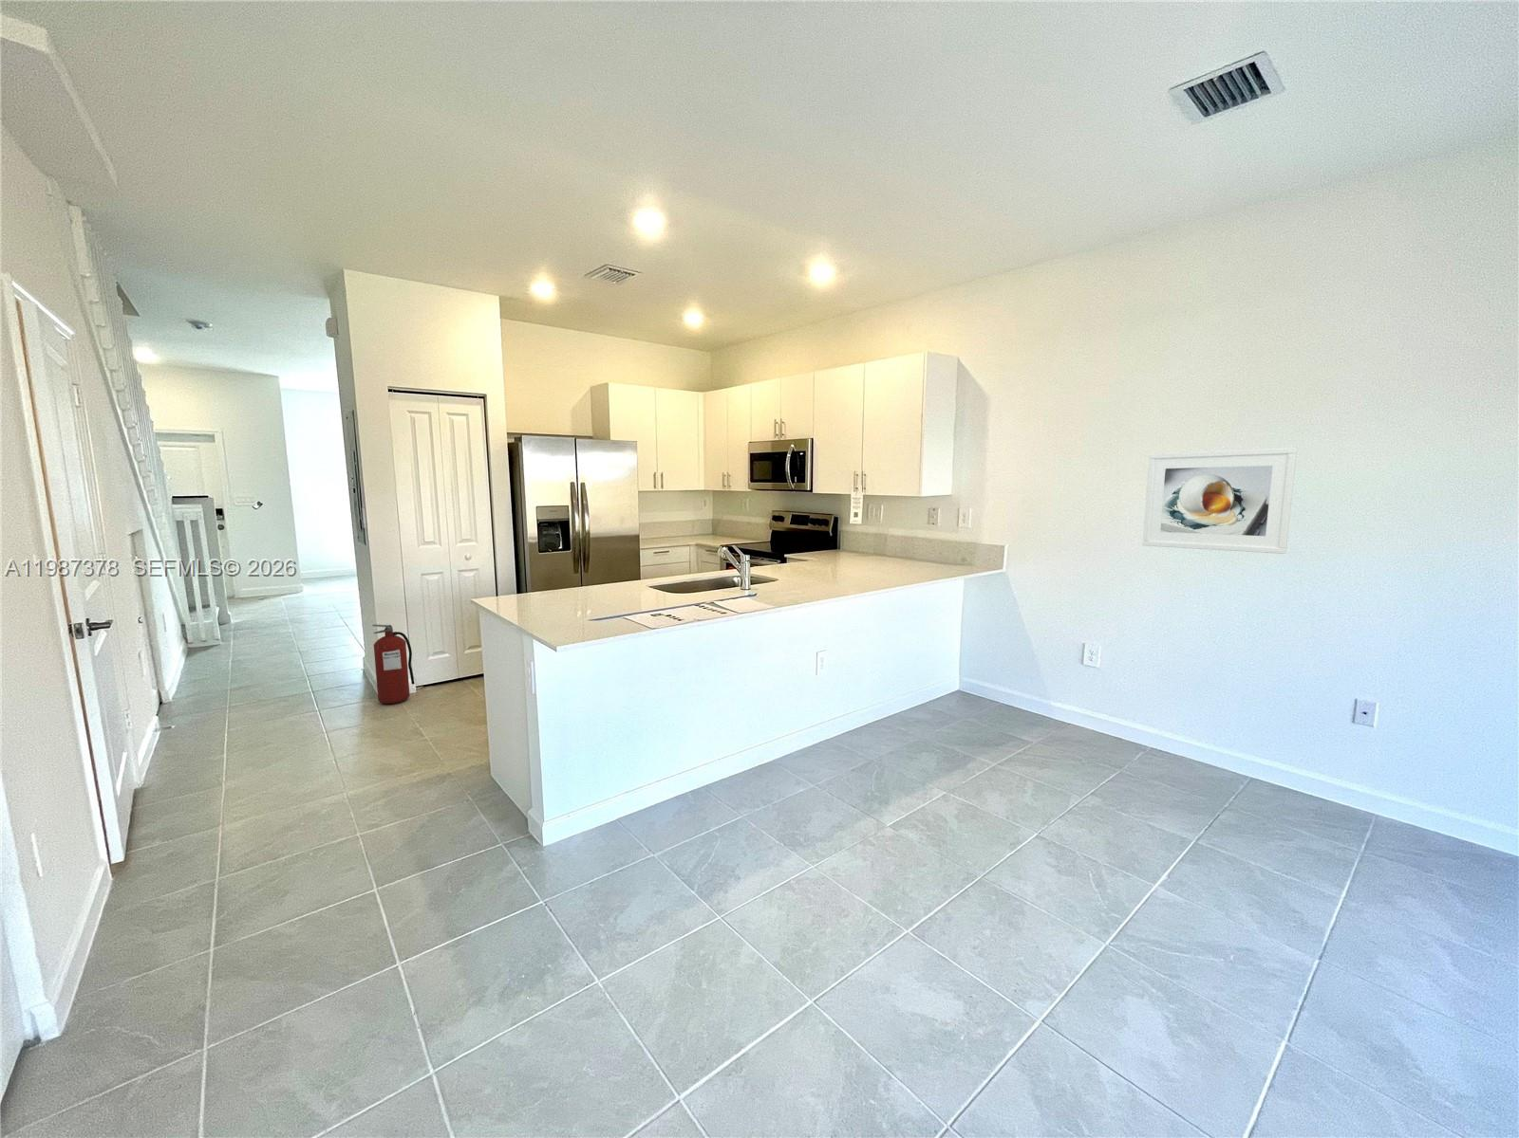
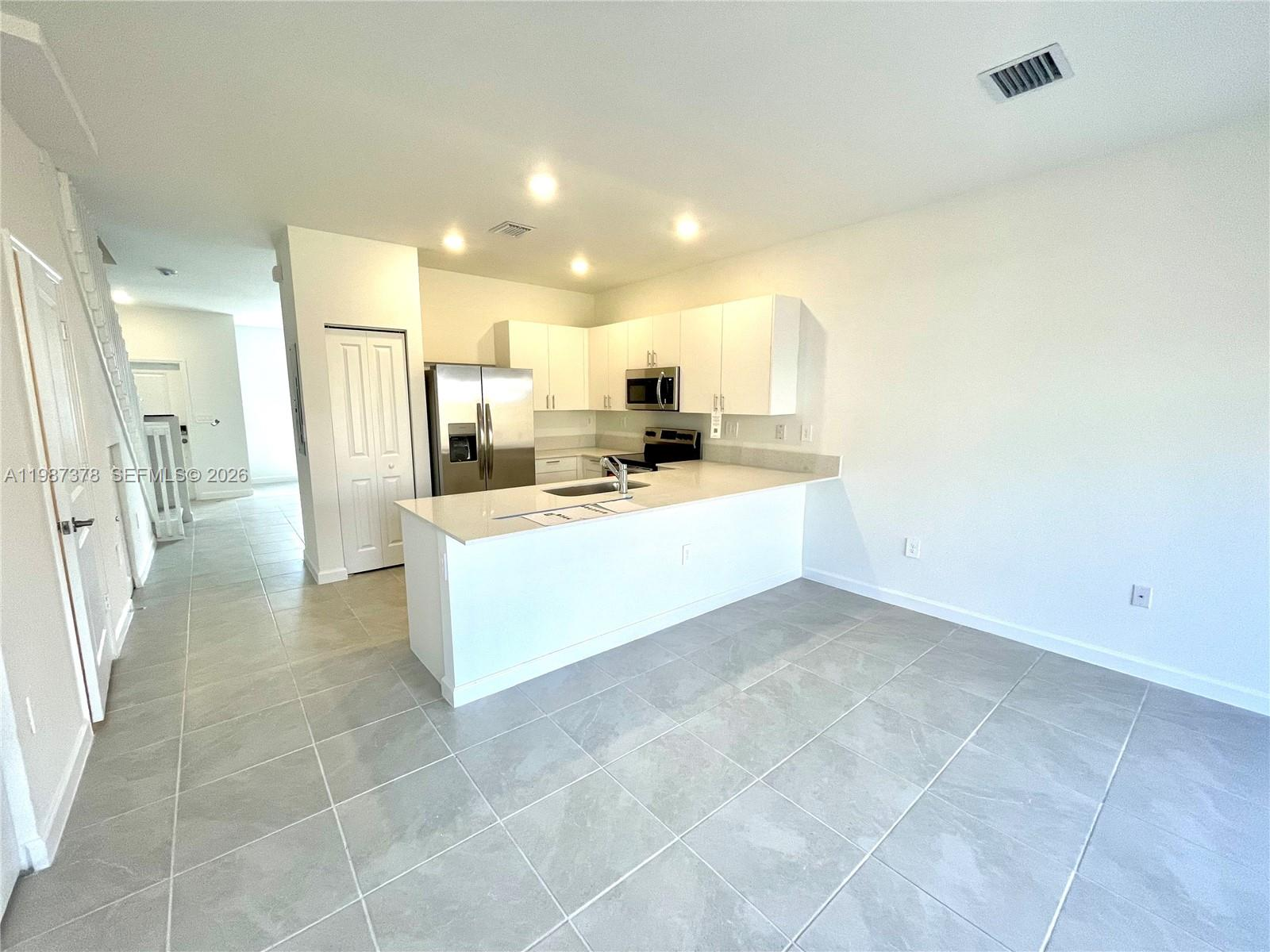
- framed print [1142,447,1298,555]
- fire extinguisher [371,624,416,704]
